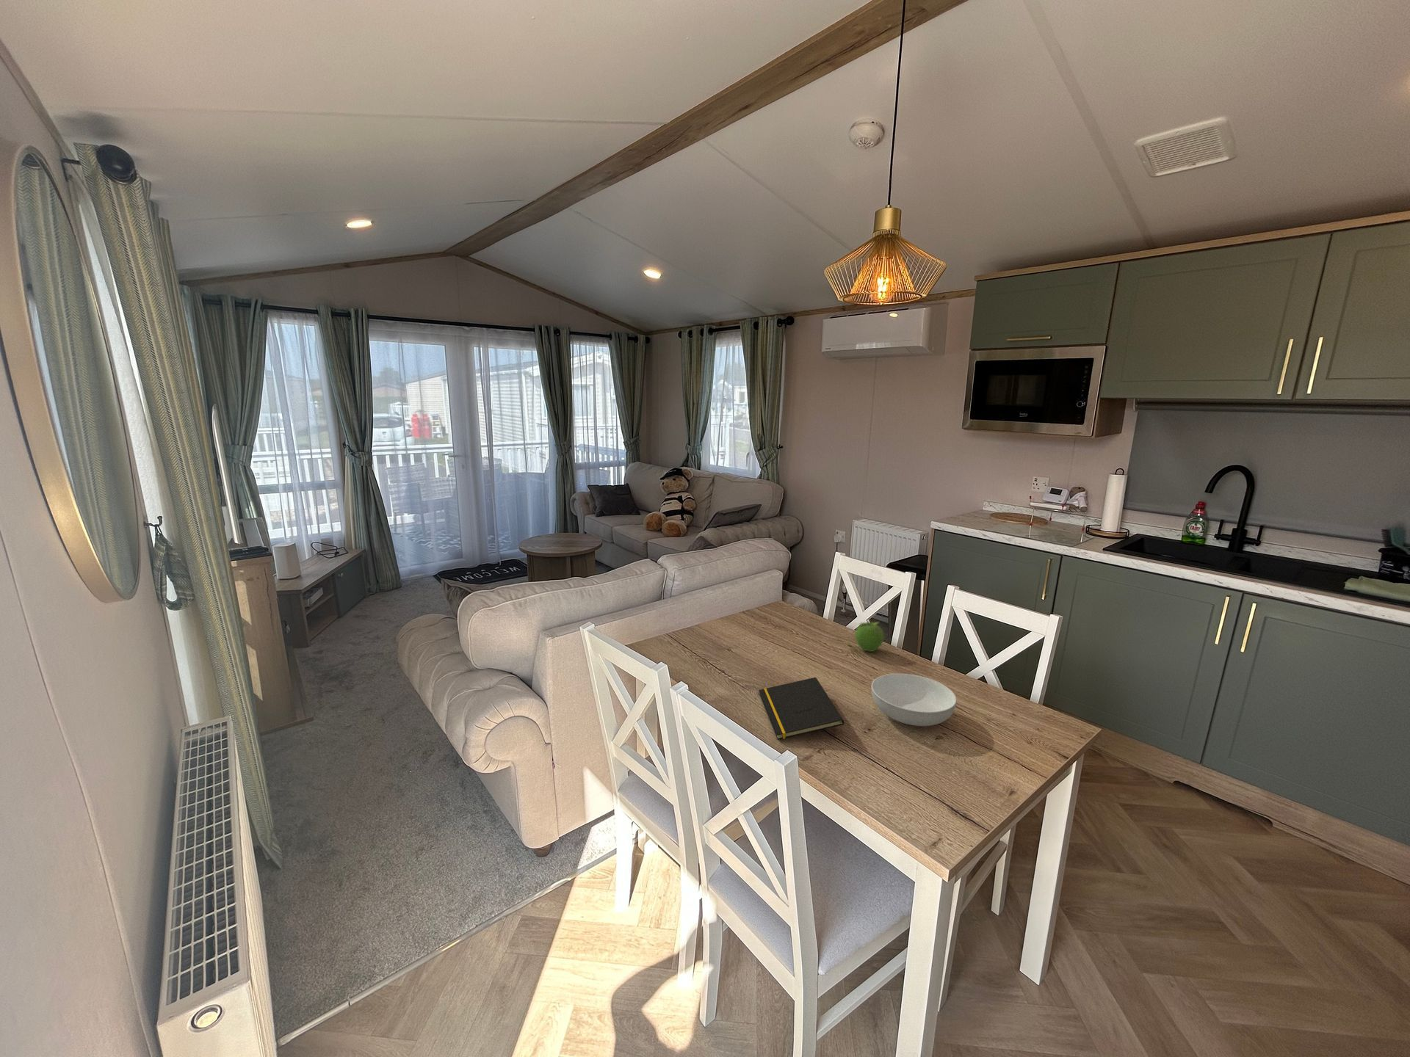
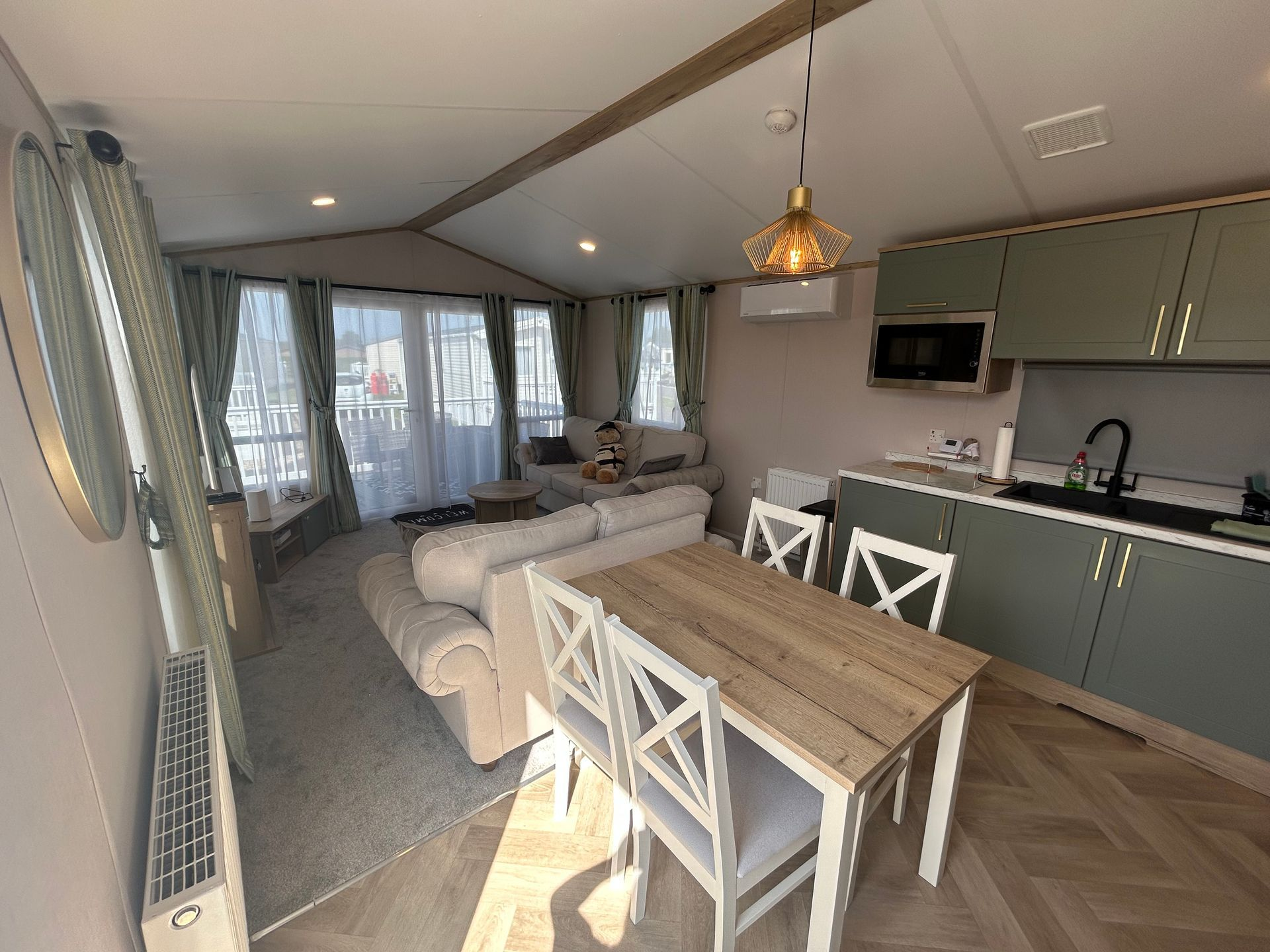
- serving bowl [870,673,958,726]
- notepad [758,677,845,741]
- fruit [854,621,885,653]
